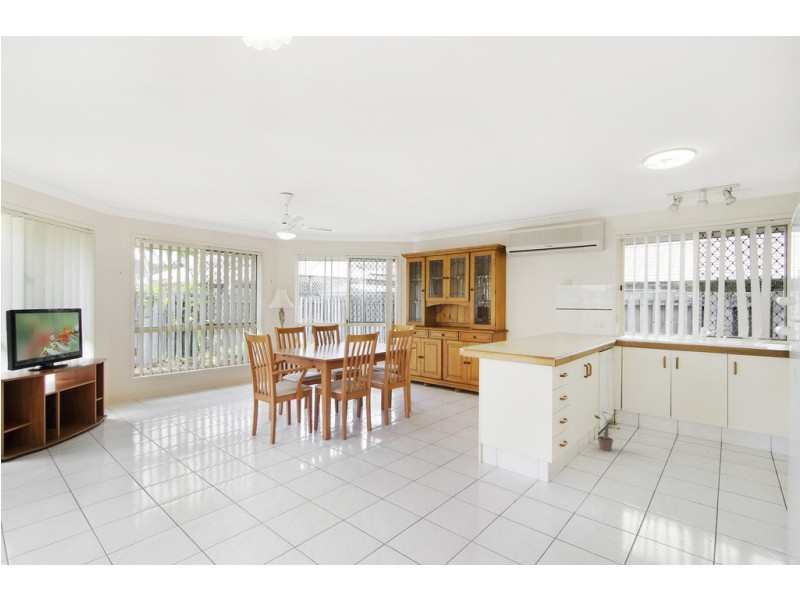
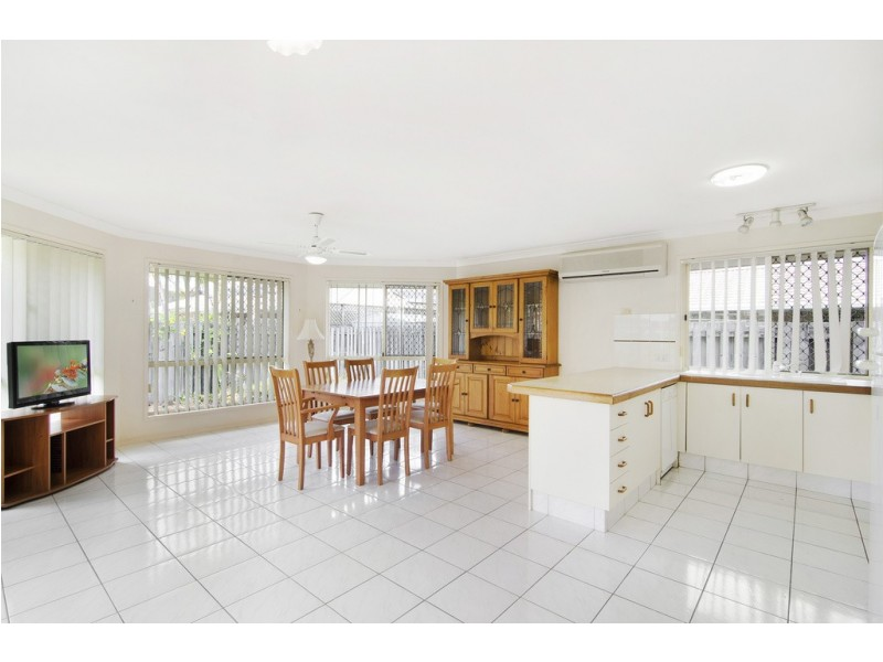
- potted plant [594,410,621,452]
